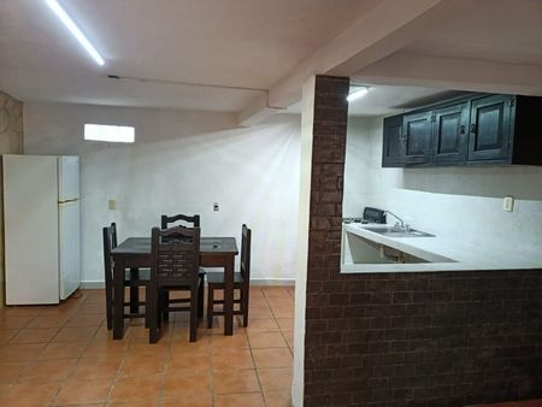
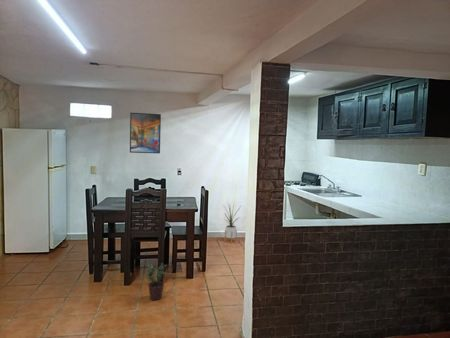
+ potted plant [146,260,168,301]
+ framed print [129,112,162,154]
+ house plant [220,200,242,244]
